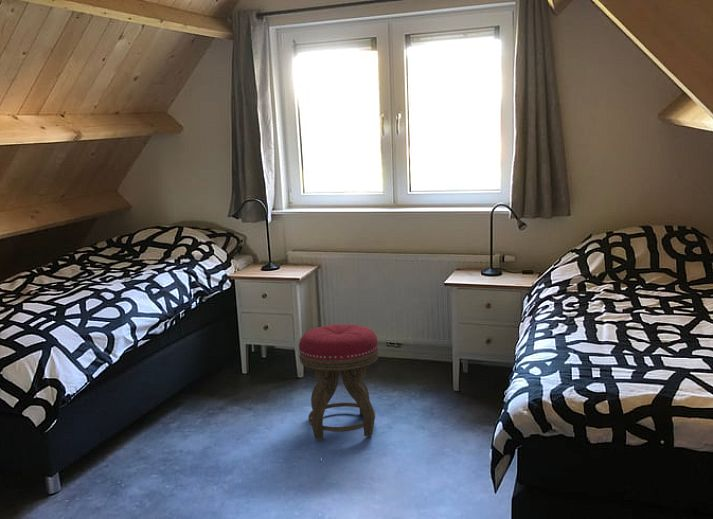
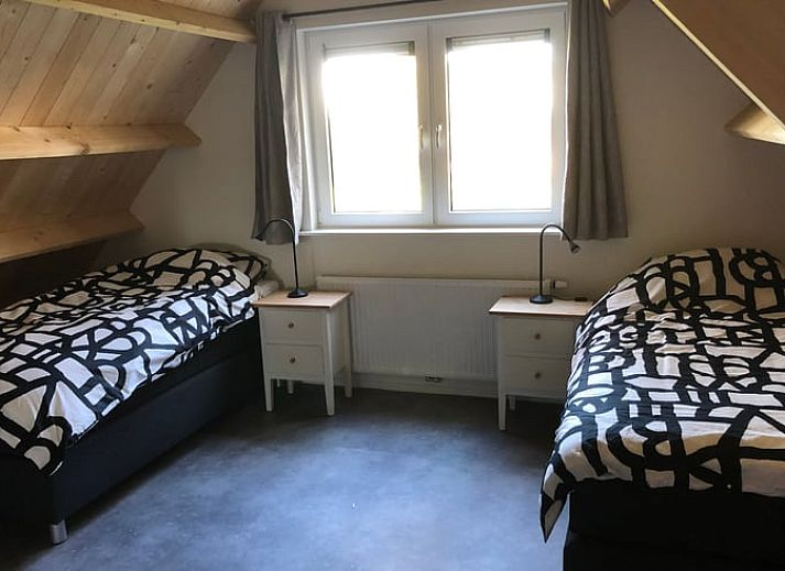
- stool [298,323,379,441]
